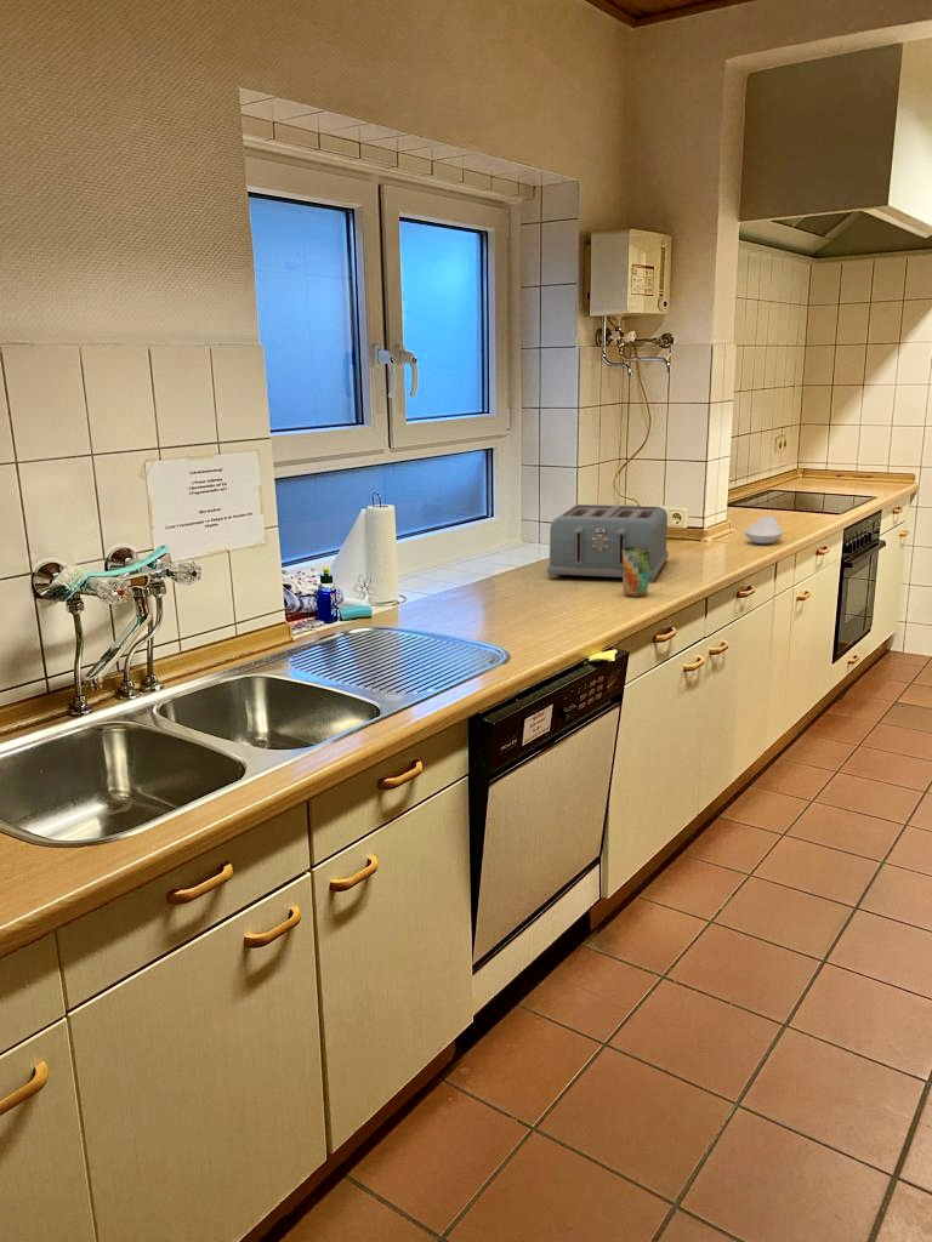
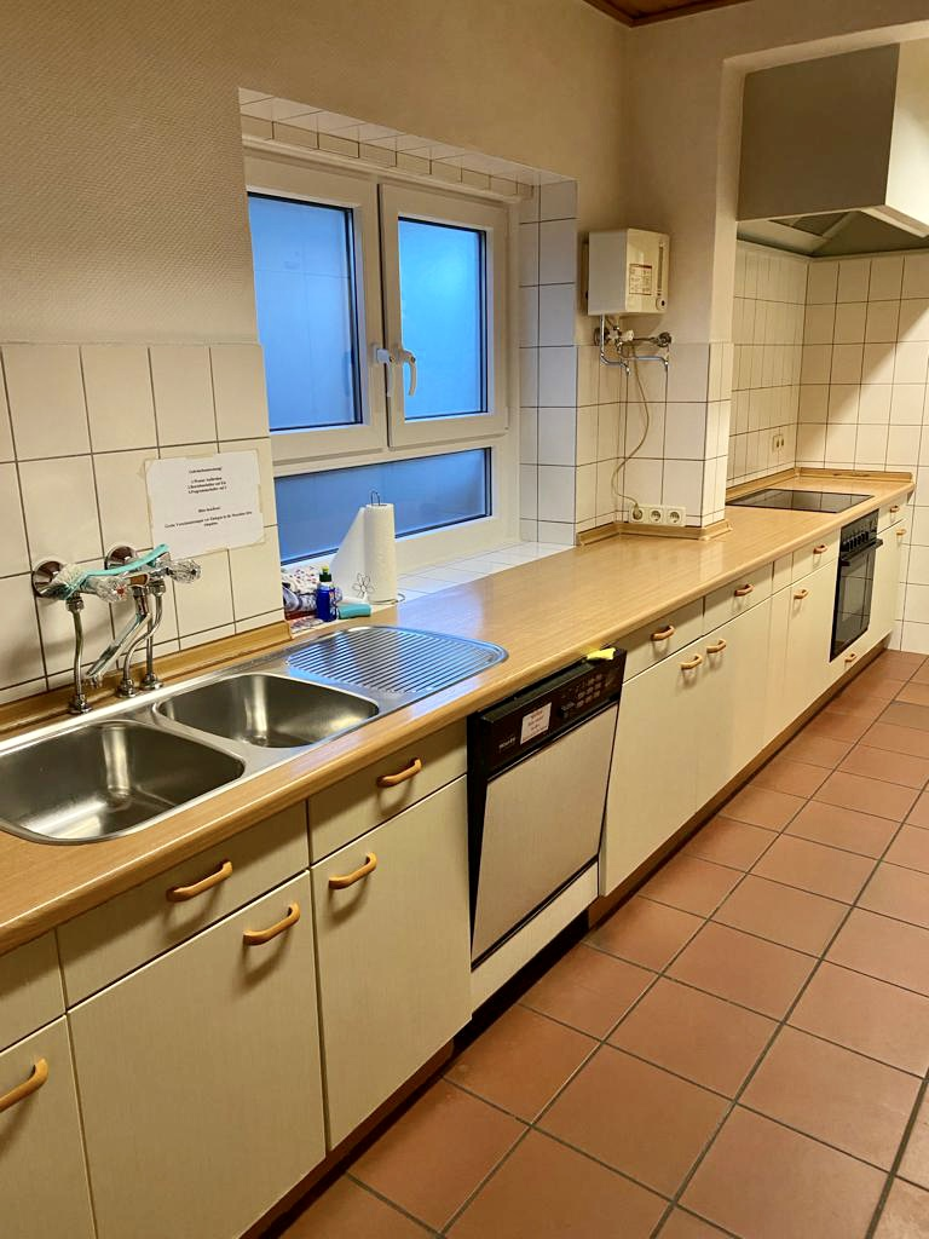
- spoon rest [744,514,784,545]
- cup [621,547,650,598]
- toaster [546,503,670,583]
